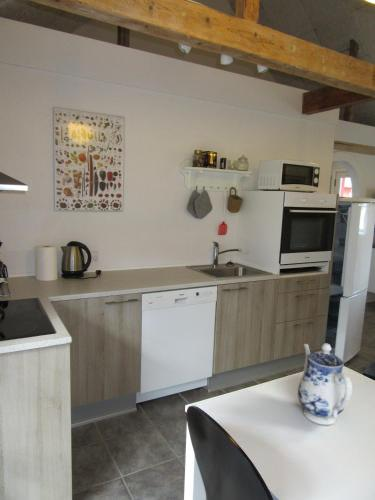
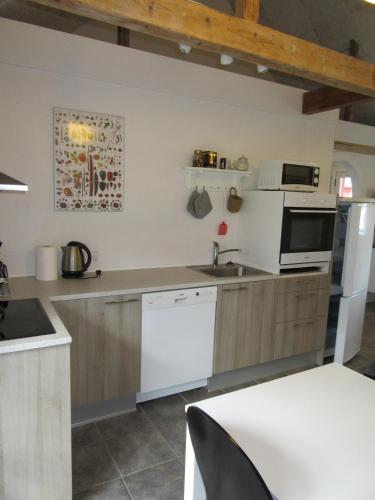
- teapot [297,342,353,426]
